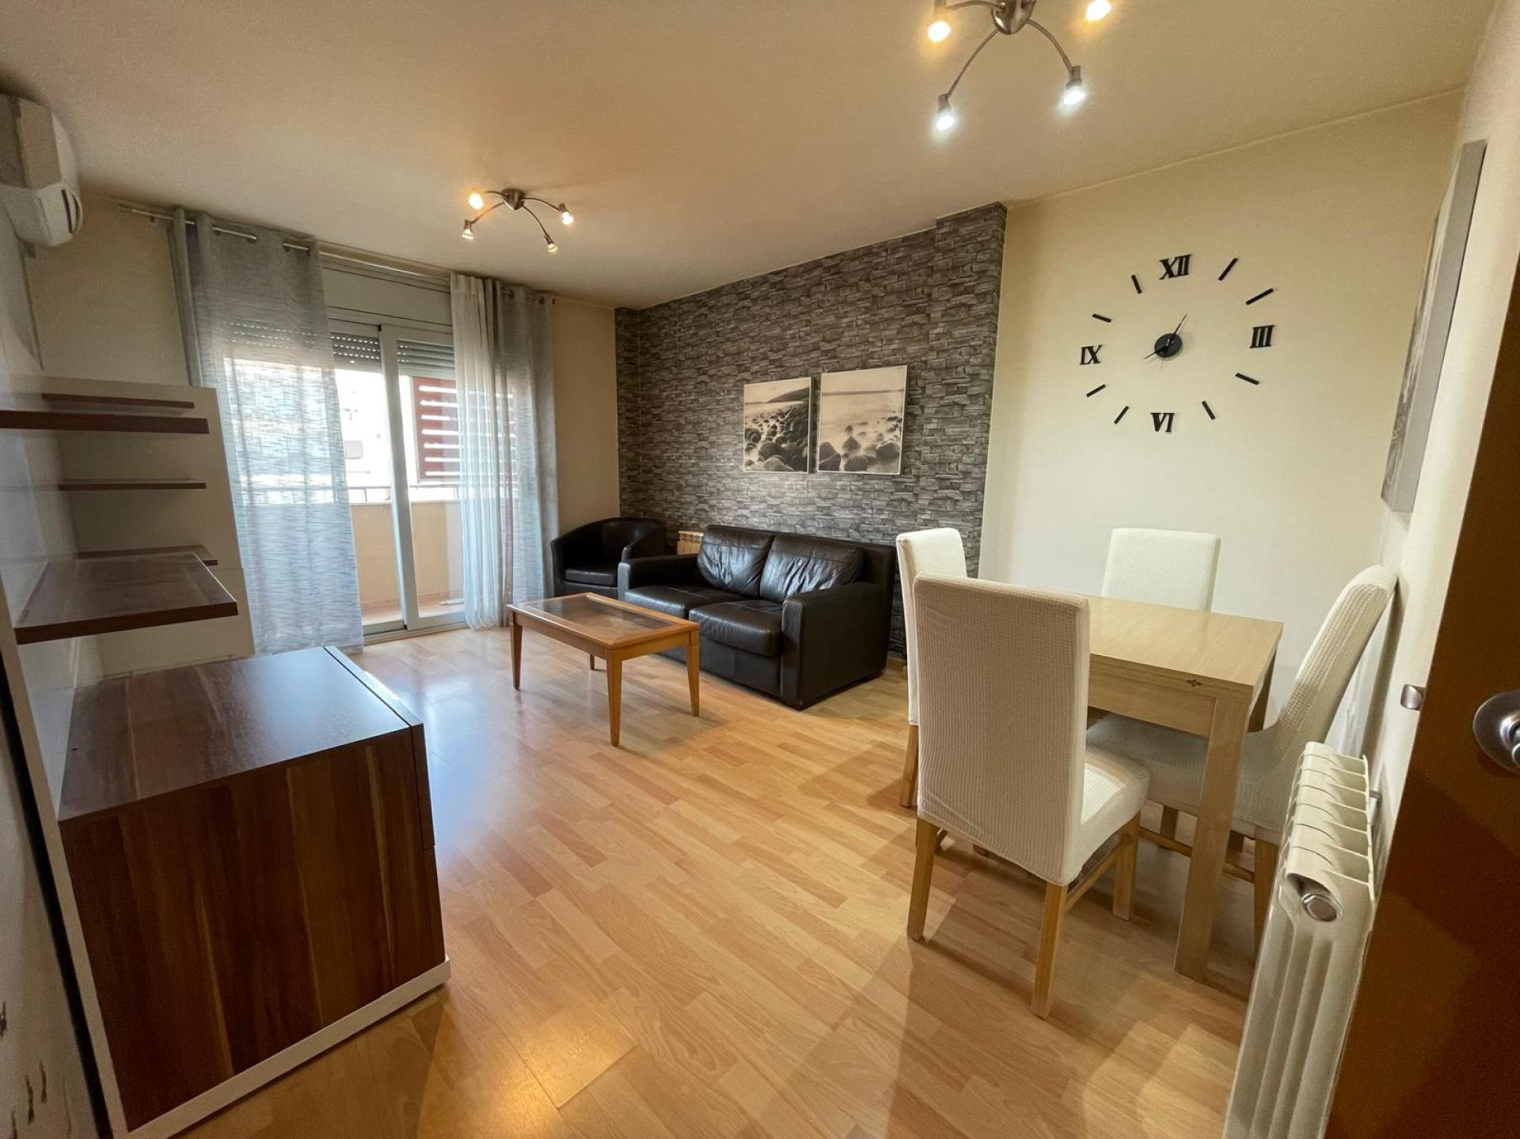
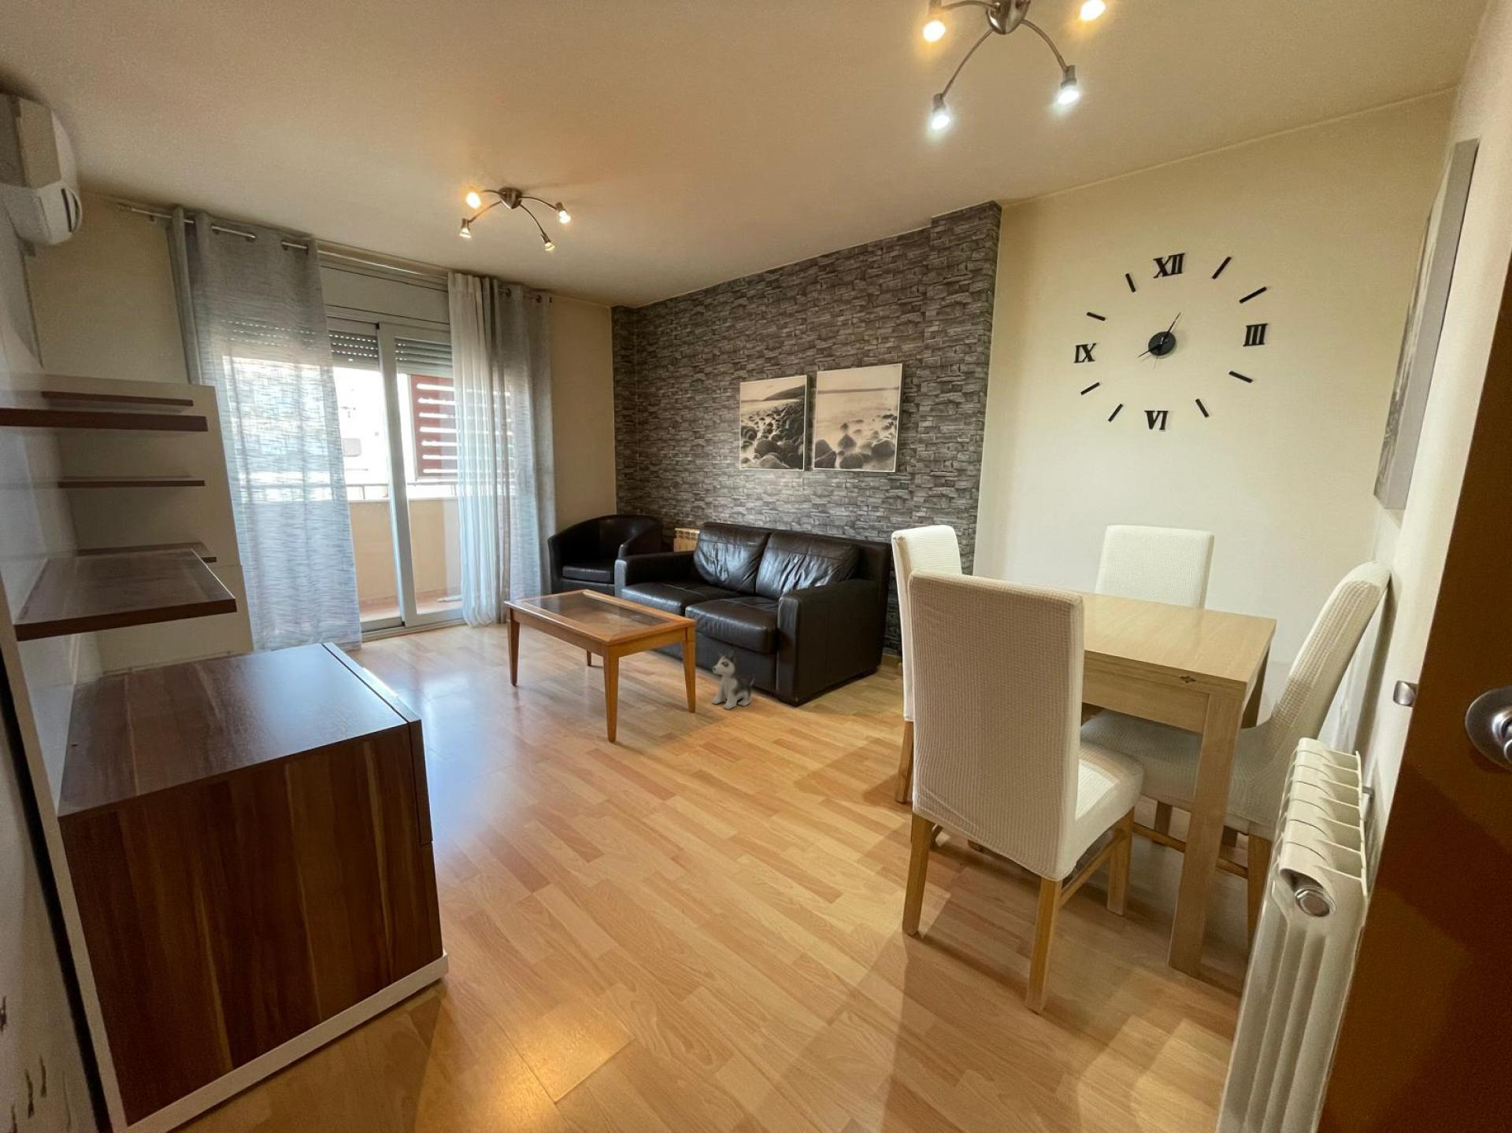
+ plush toy [711,649,755,711]
